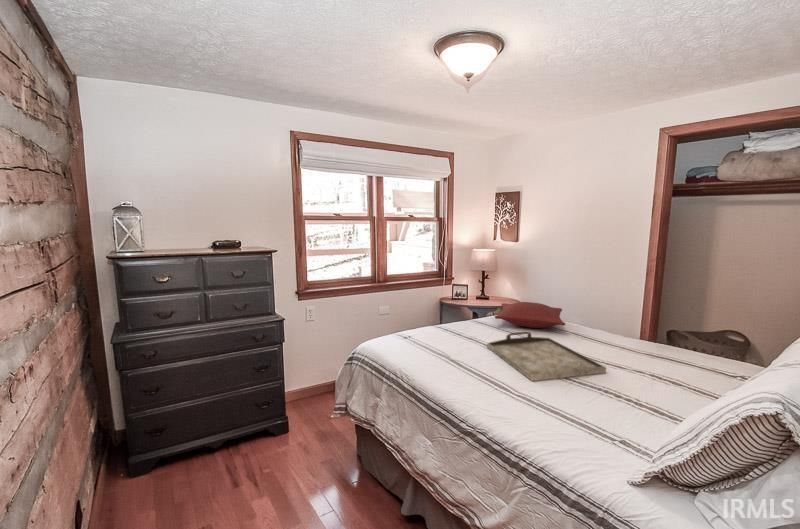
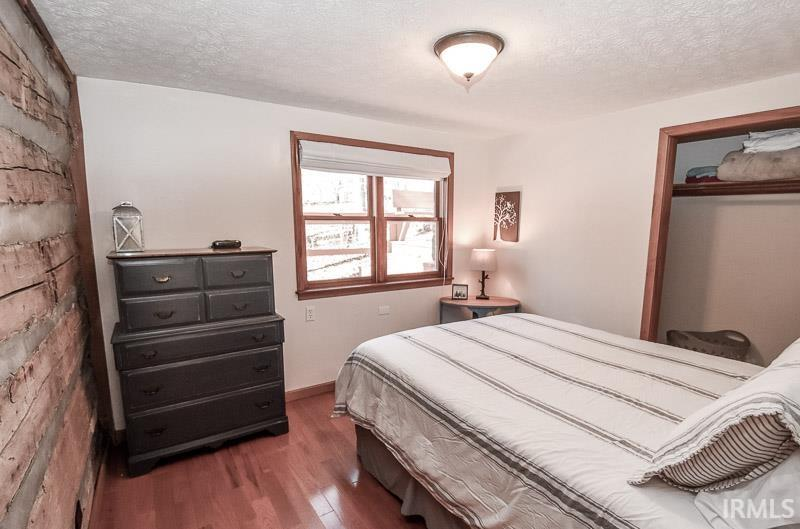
- pillow [494,301,566,329]
- serving tray [486,331,607,382]
